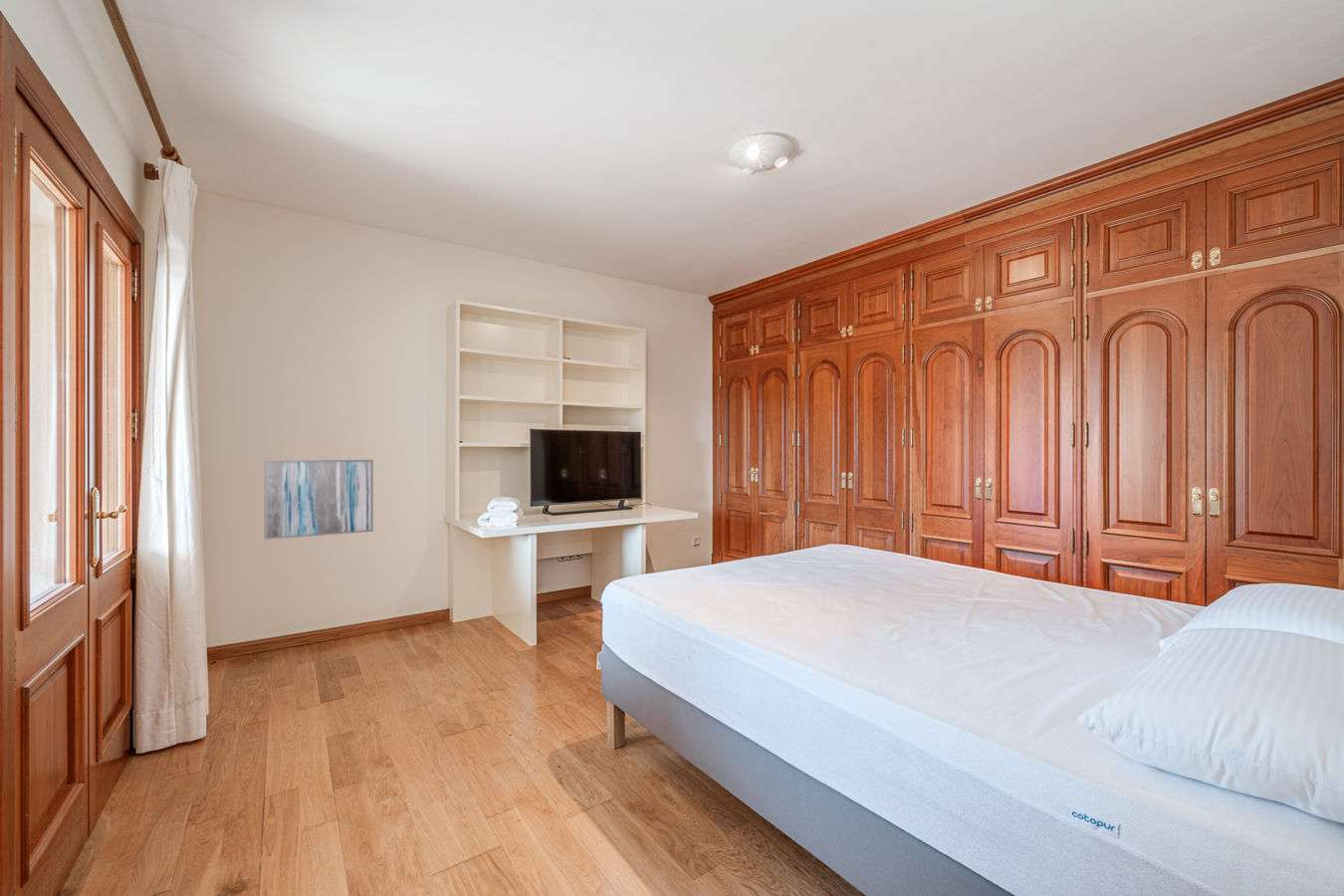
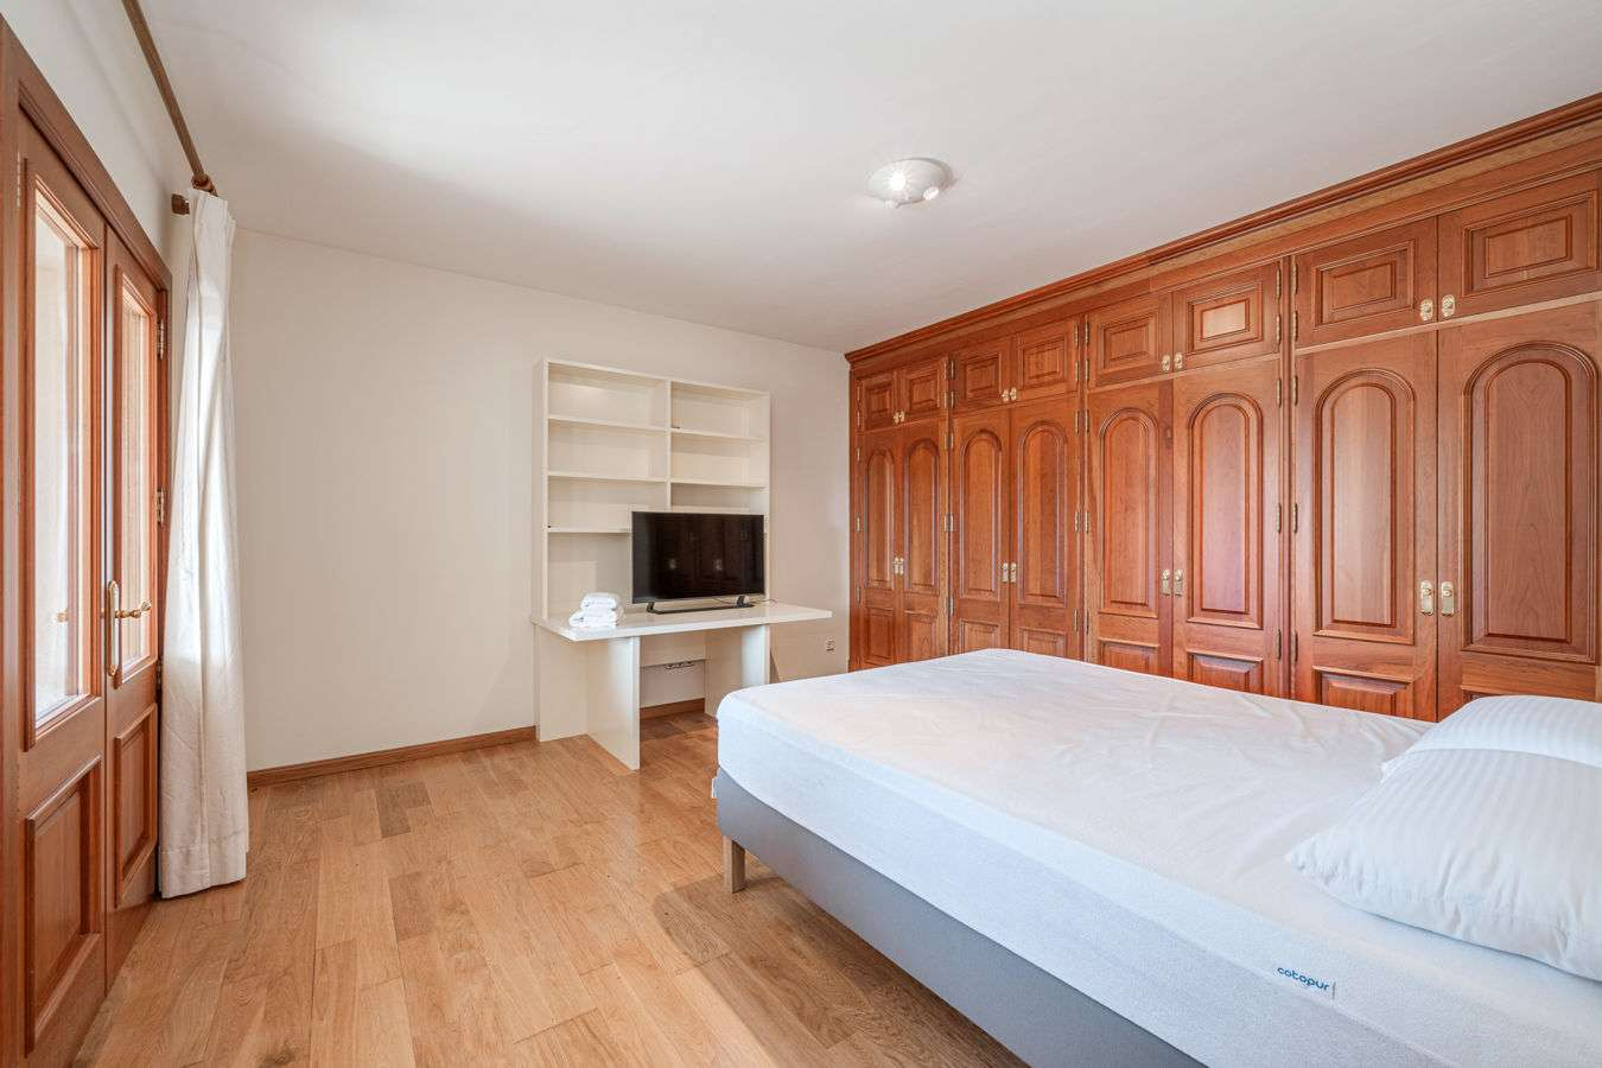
- wall art [264,459,374,541]
